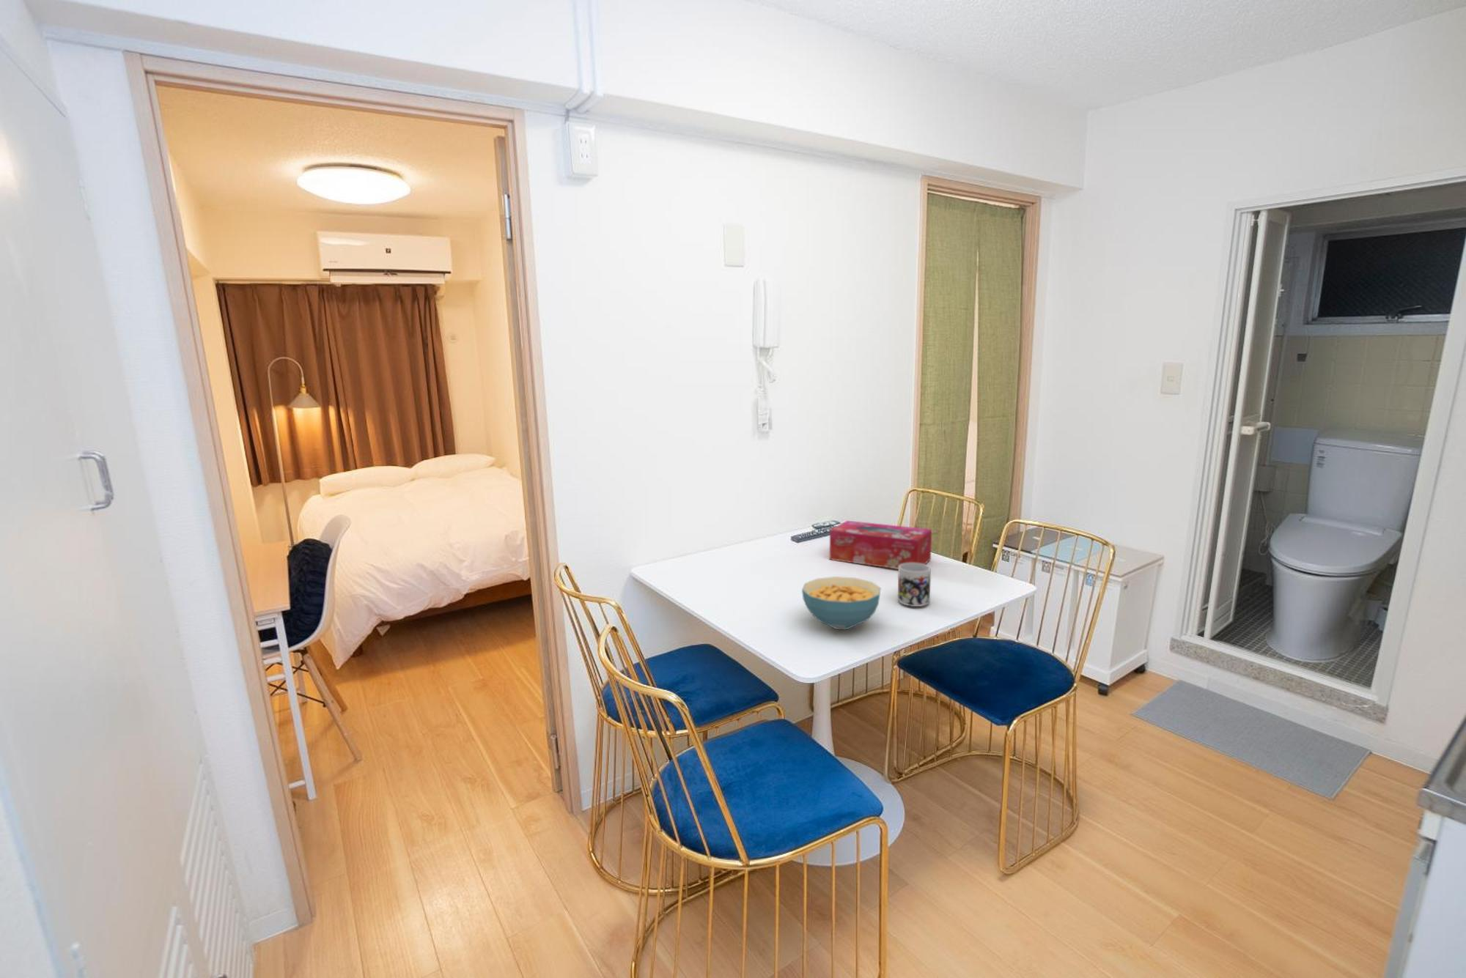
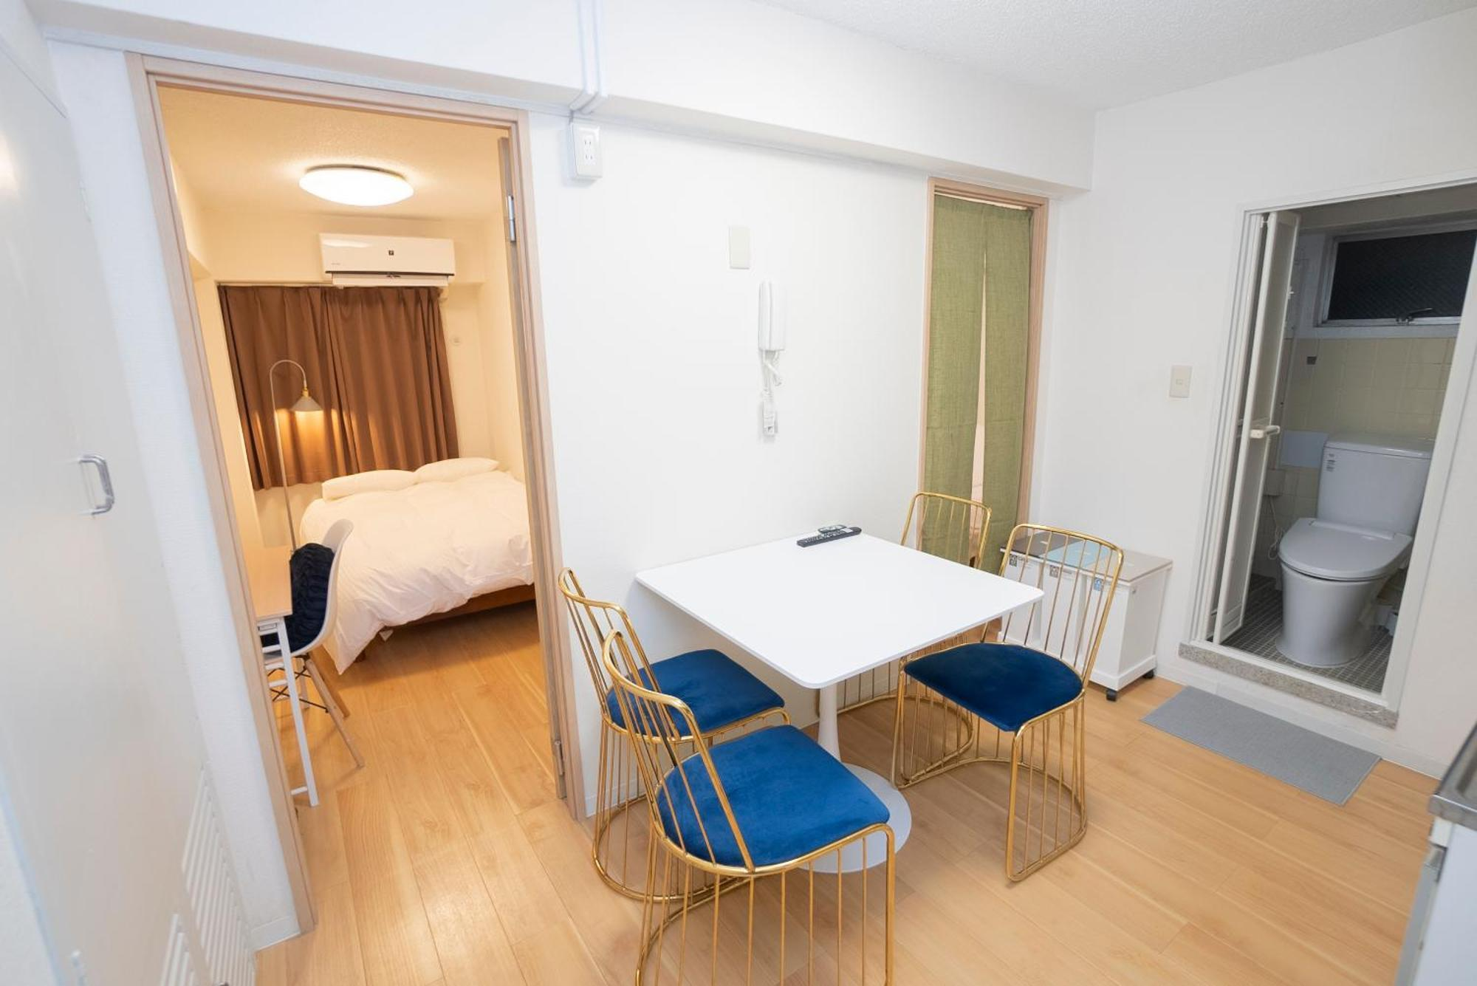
- mug [897,562,931,607]
- tissue box [829,521,932,570]
- cereal bowl [801,576,882,630]
